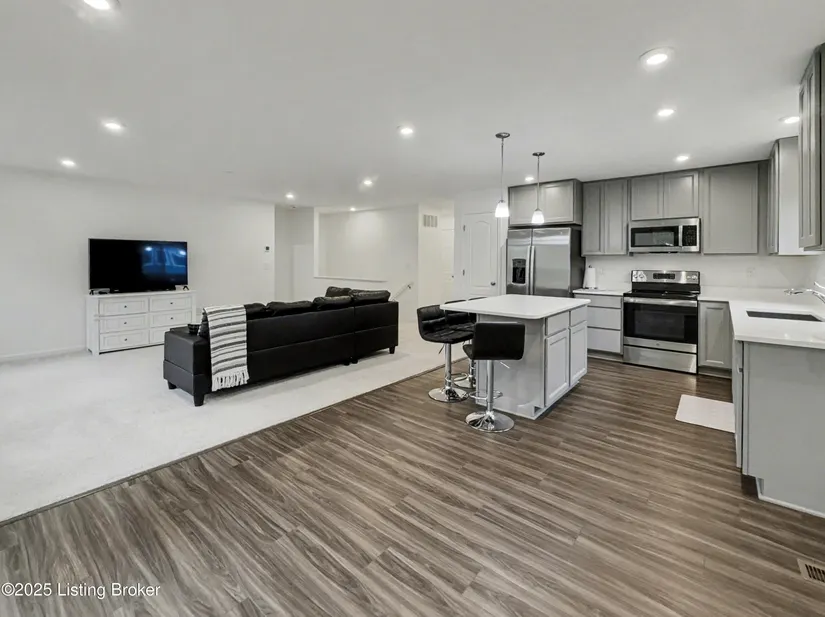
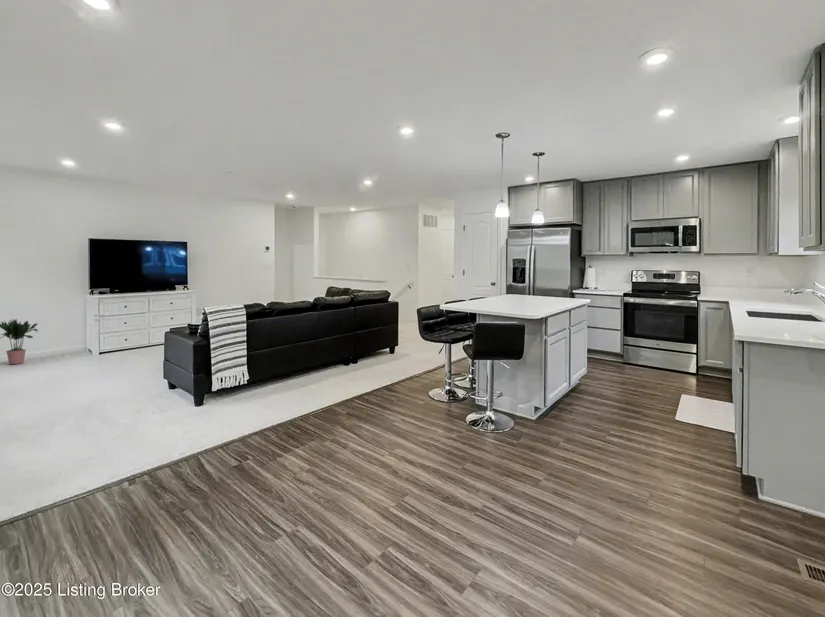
+ potted plant [0,318,39,365]
